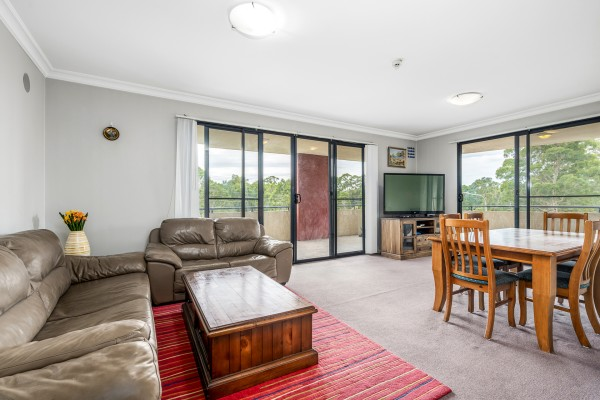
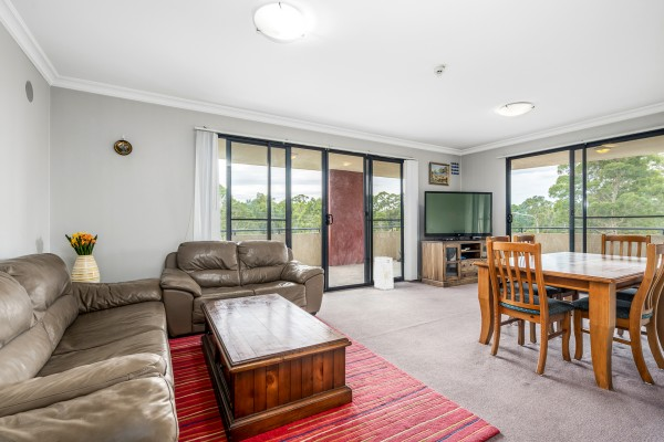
+ air purifier [373,255,395,291]
